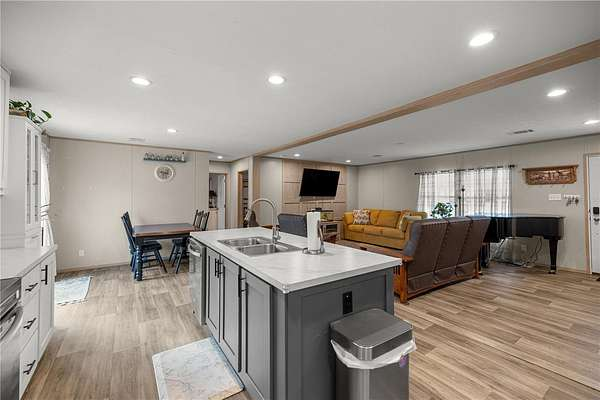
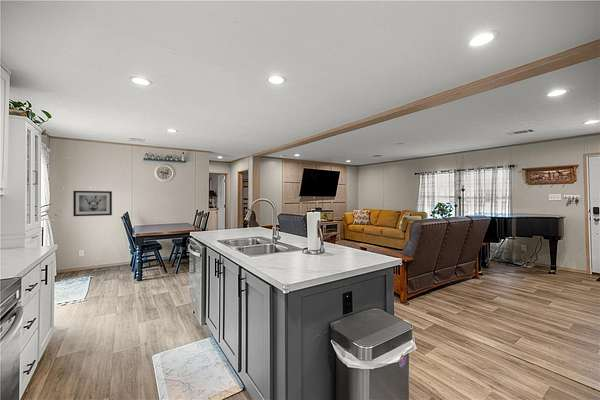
+ wall art [72,190,113,217]
